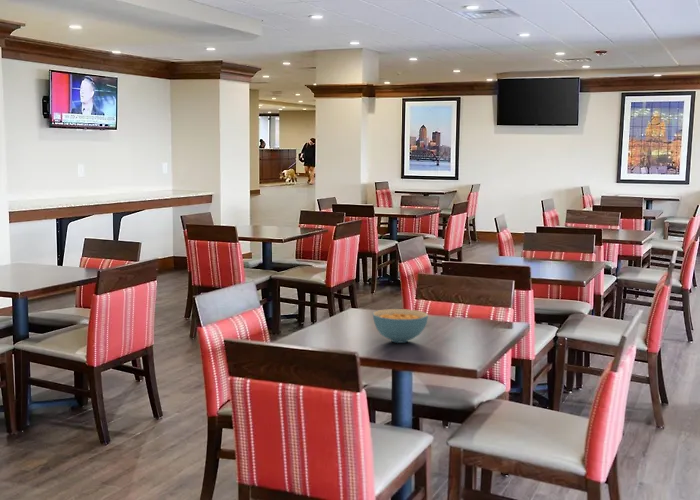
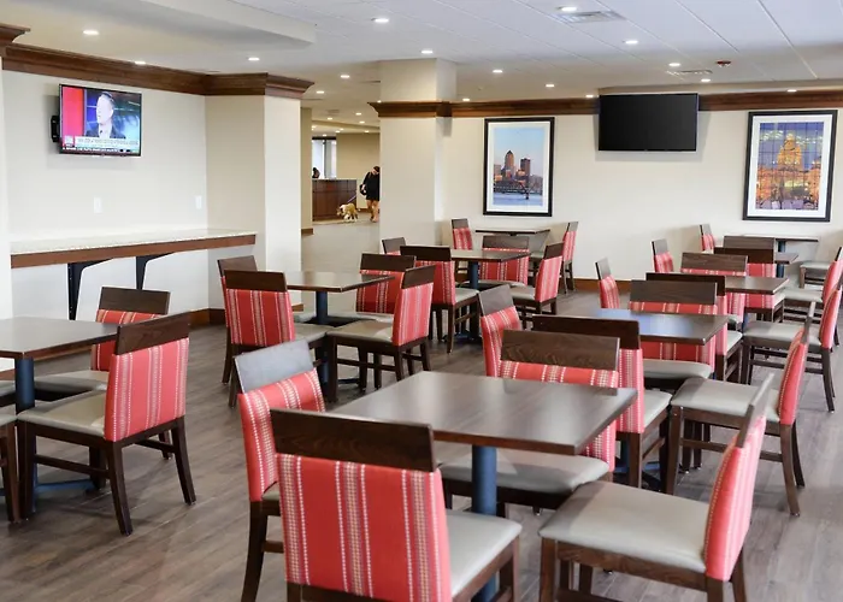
- cereal bowl [372,308,429,344]
